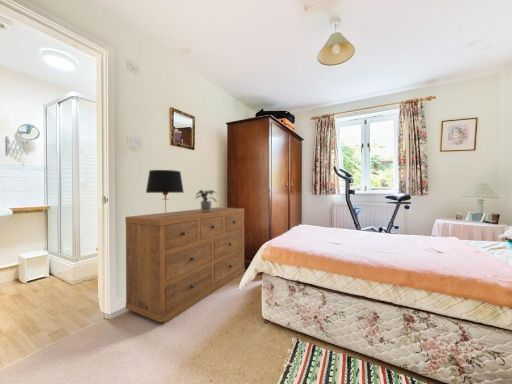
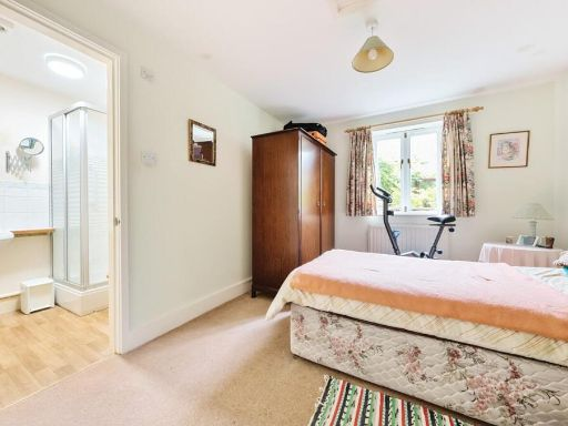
- potted plant [195,189,219,211]
- table lamp [145,169,185,216]
- dresser [124,206,245,324]
